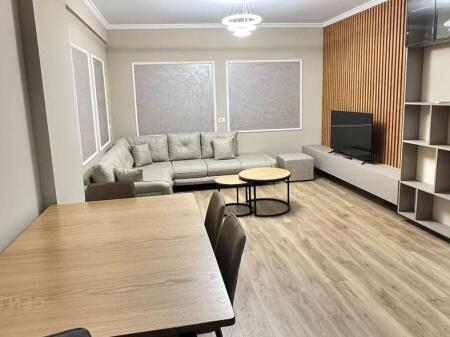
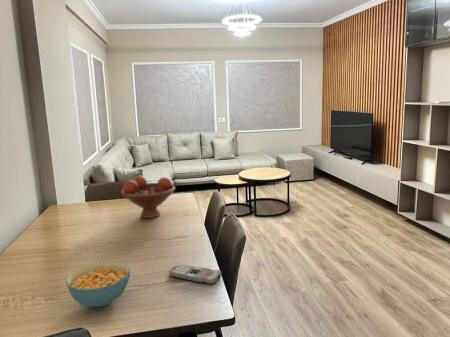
+ remote control [168,264,222,286]
+ fruit bowl [120,175,176,219]
+ cereal bowl [65,261,131,308]
